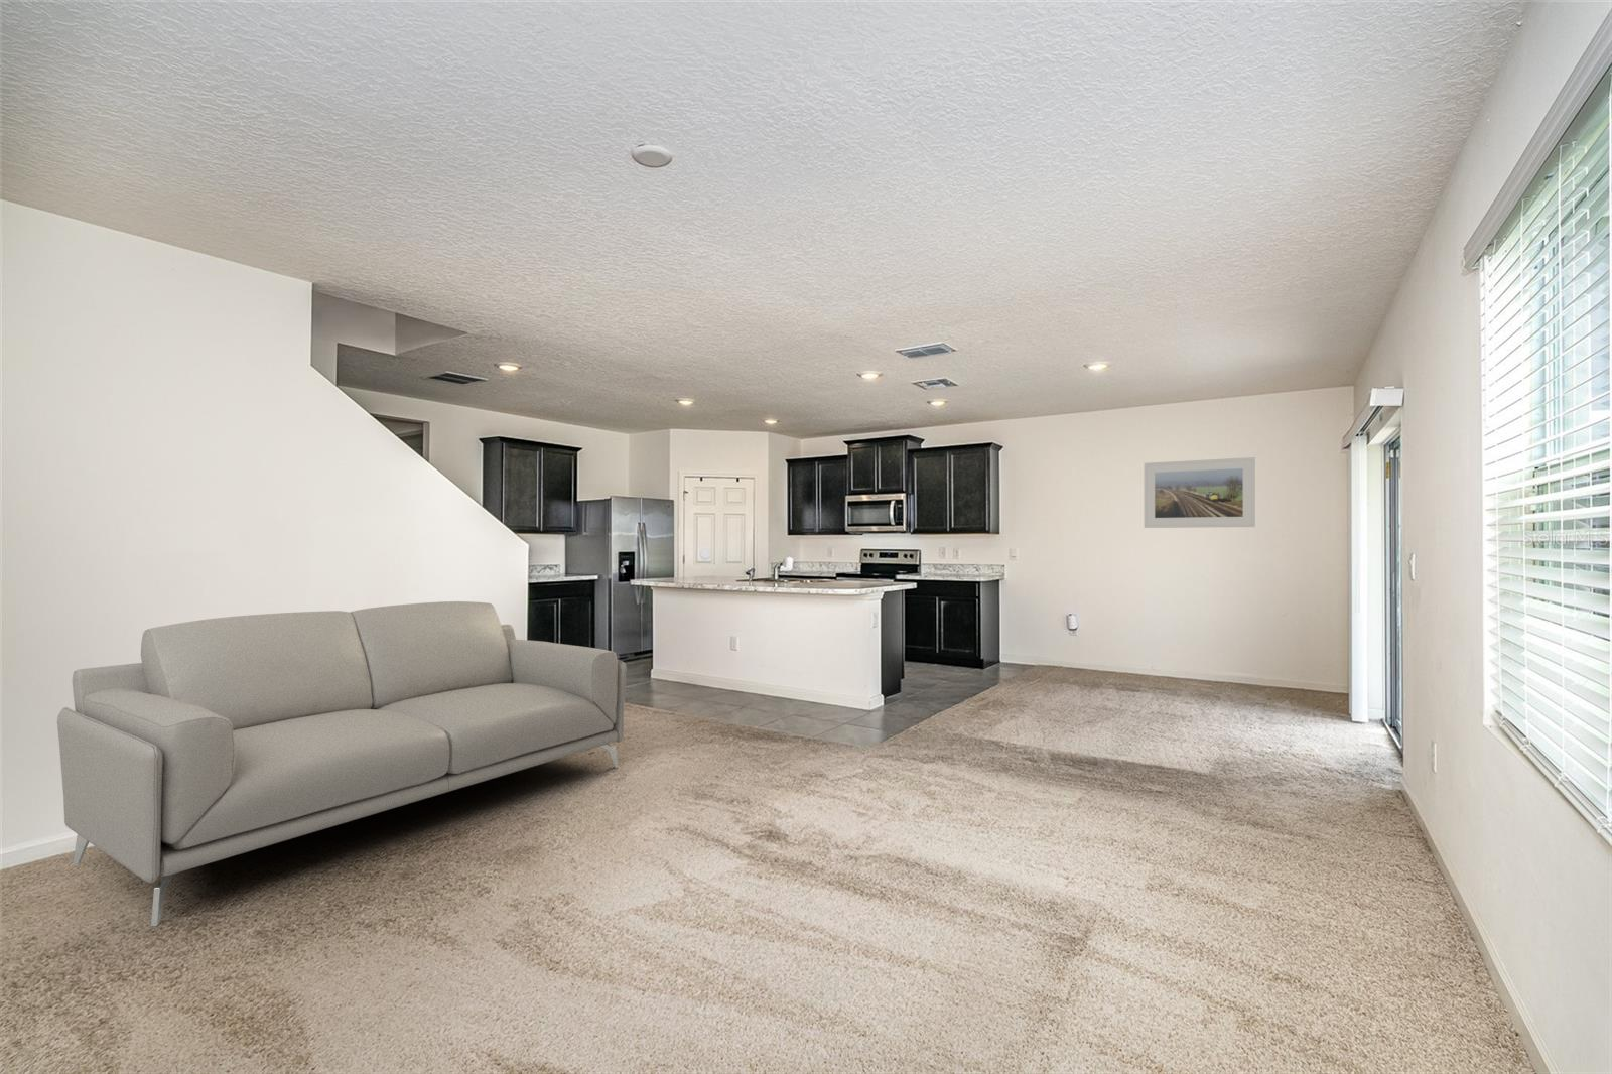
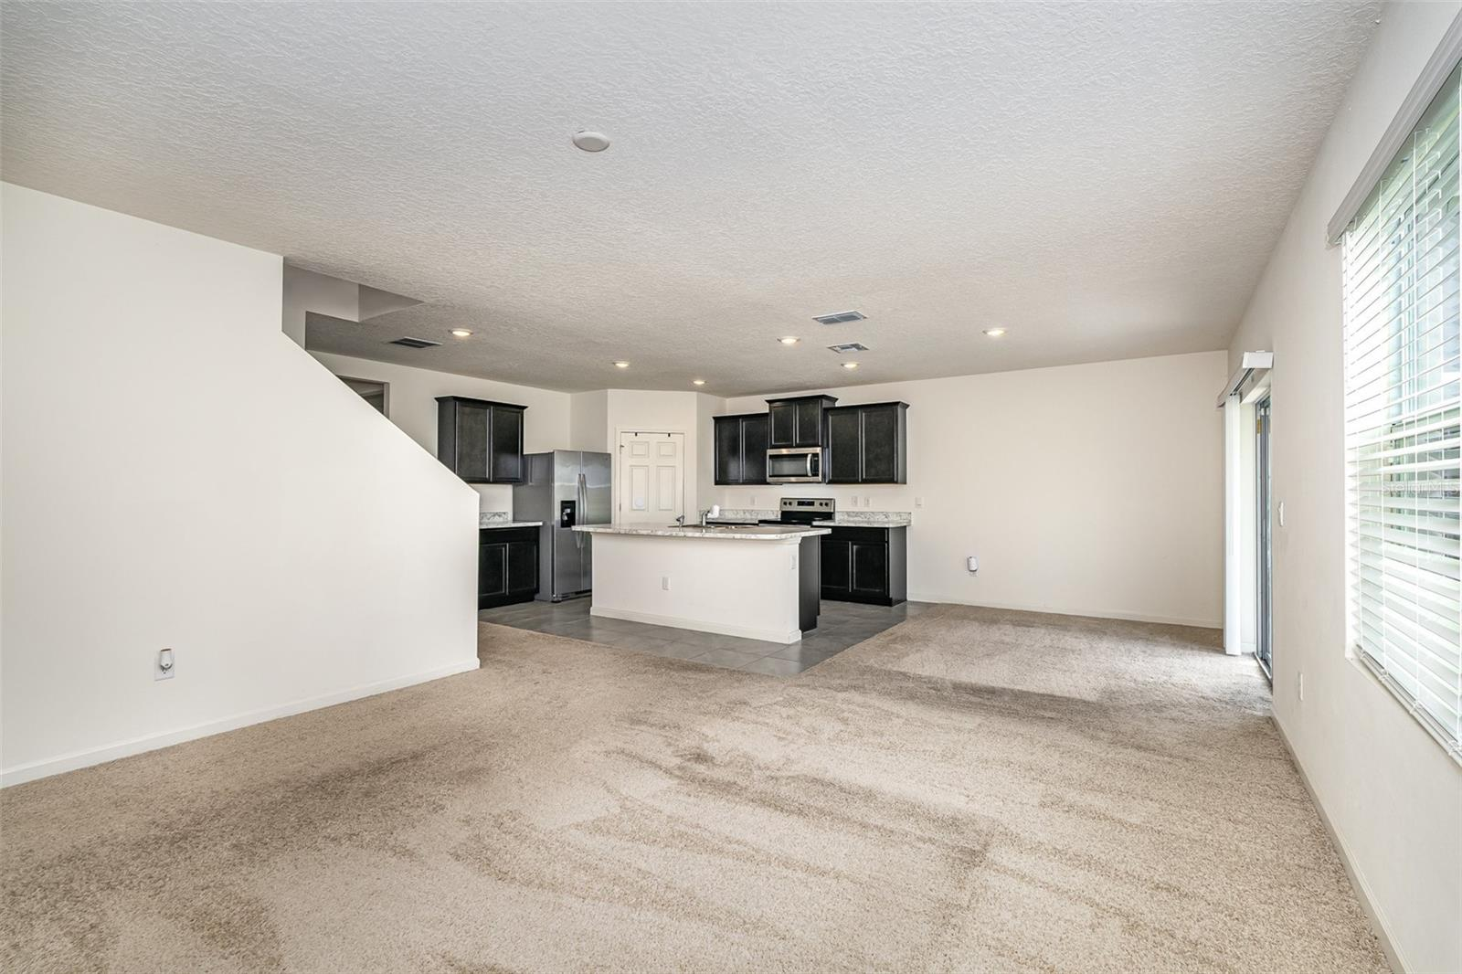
- sofa [56,601,628,927]
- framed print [1143,457,1256,529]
